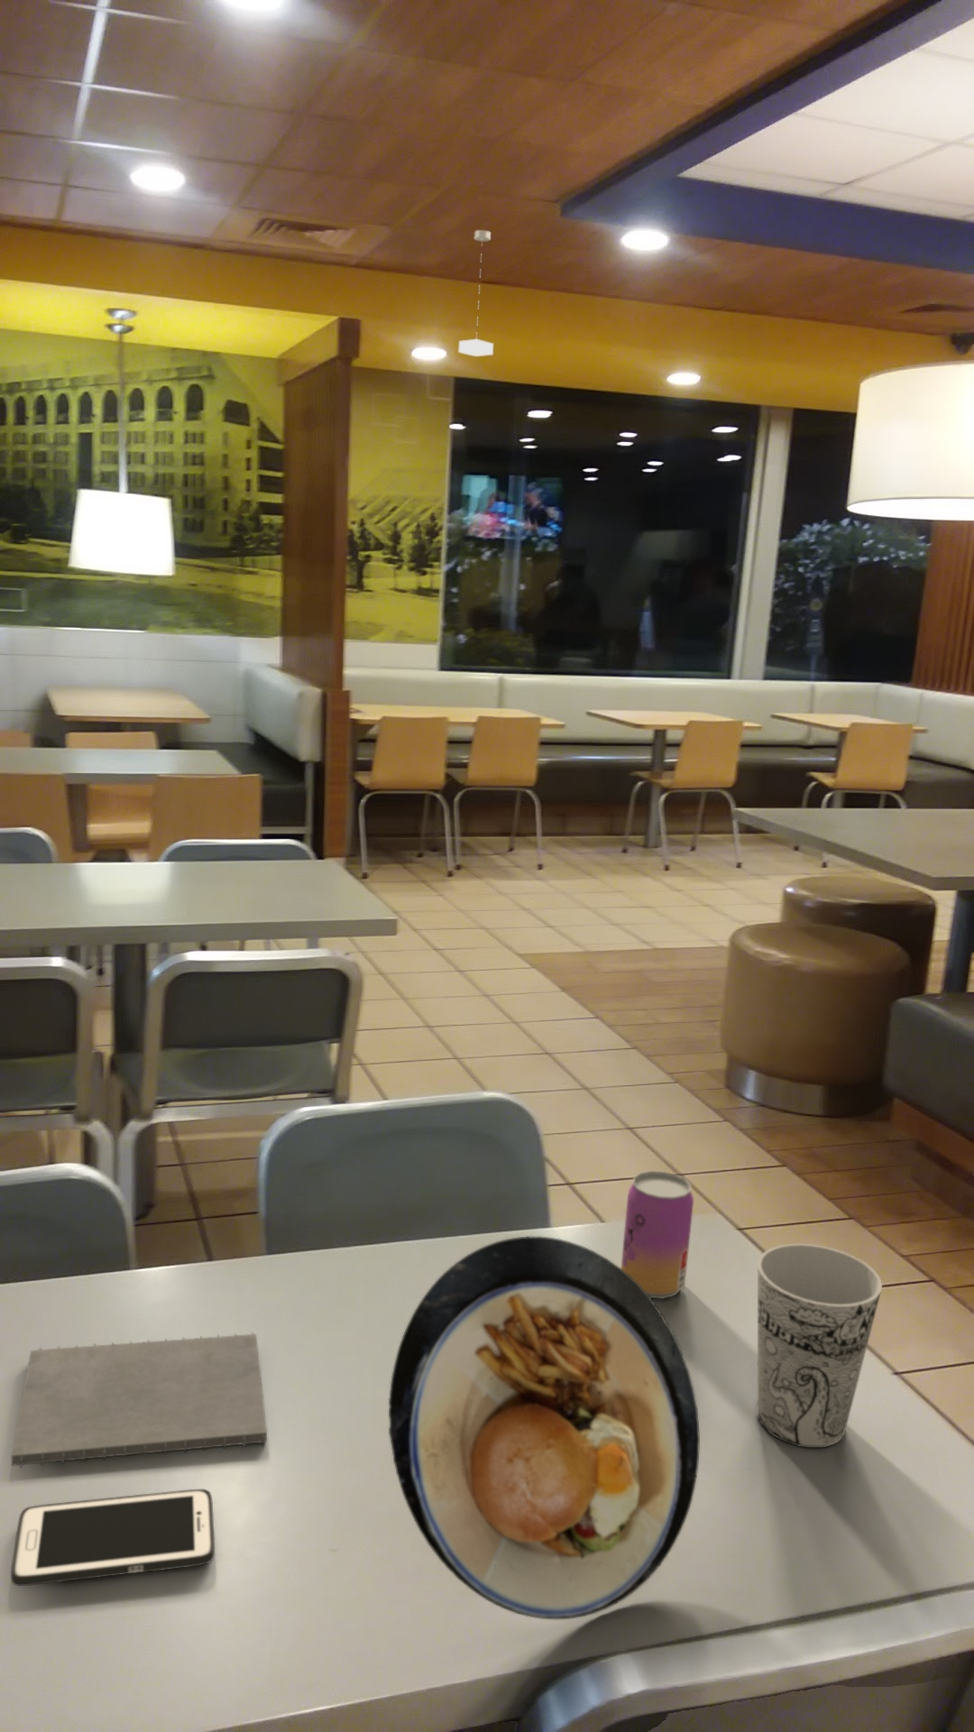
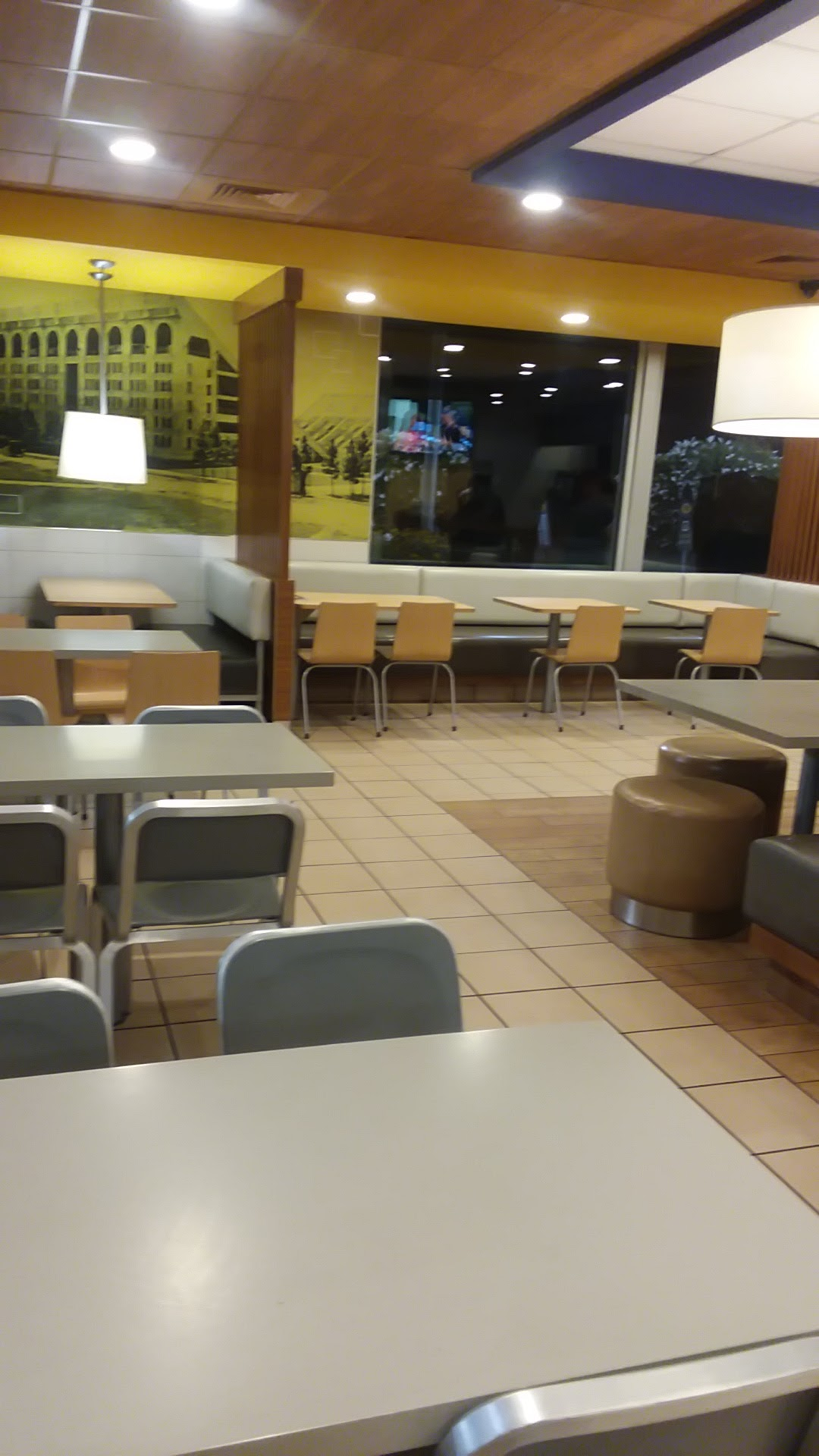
- plate [388,1236,700,1620]
- notepad [11,1331,268,1469]
- beverage can [621,1171,695,1299]
- cup [756,1243,882,1449]
- cell phone [10,1488,215,1587]
- pendant lamp [458,230,495,357]
